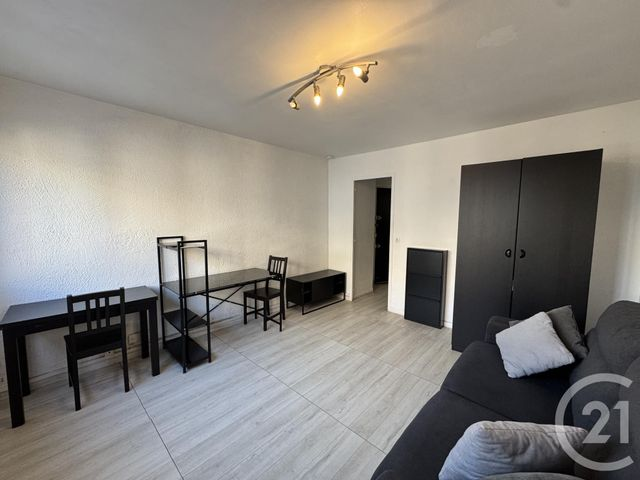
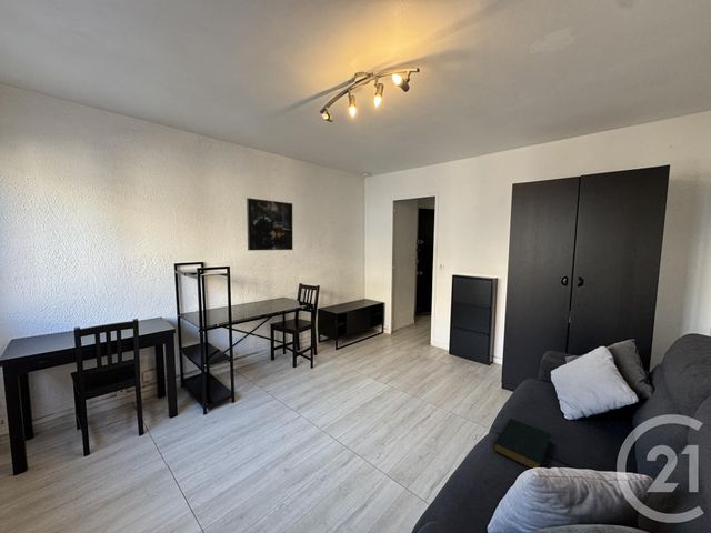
+ hardback book [492,418,552,470]
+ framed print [246,197,294,252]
